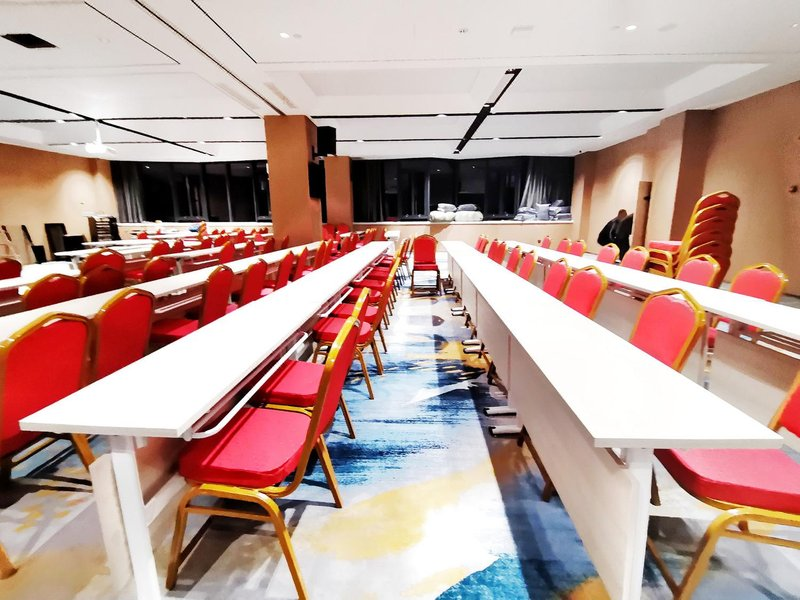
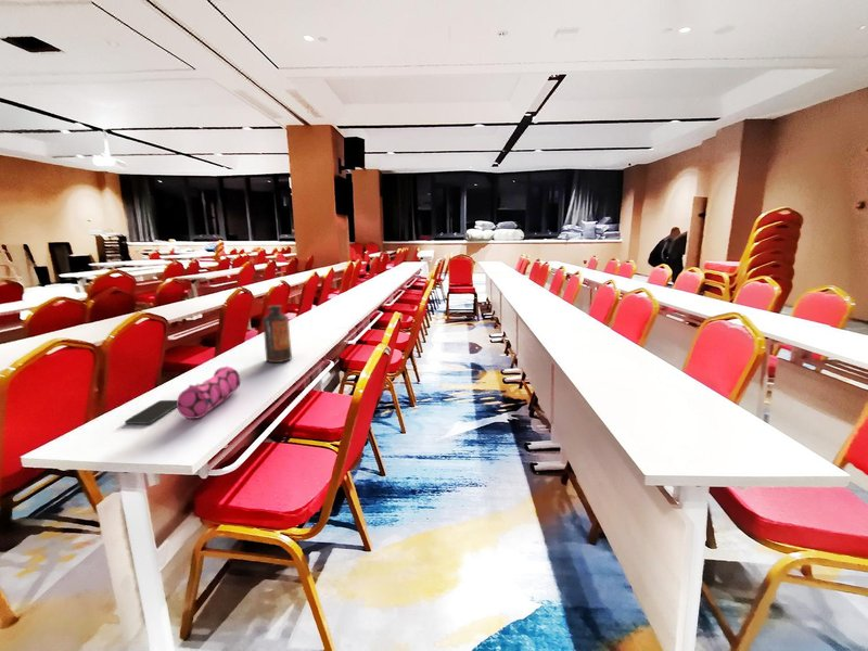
+ smartphone [124,399,178,425]
+ bottle [261,304,293,363]
+ pencil case [176,366,241,420]
